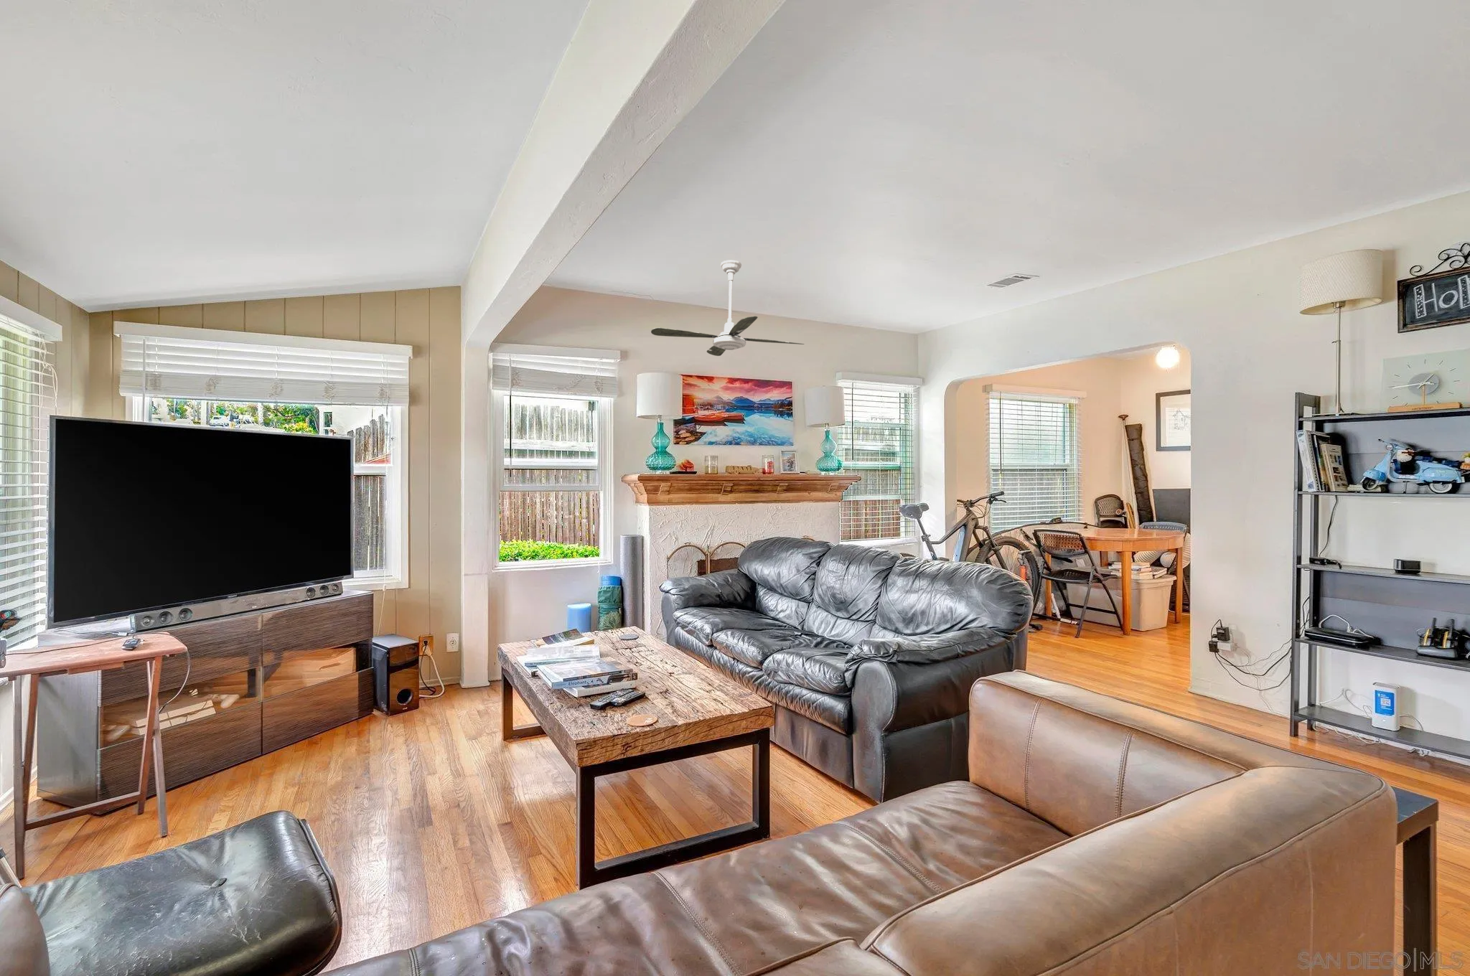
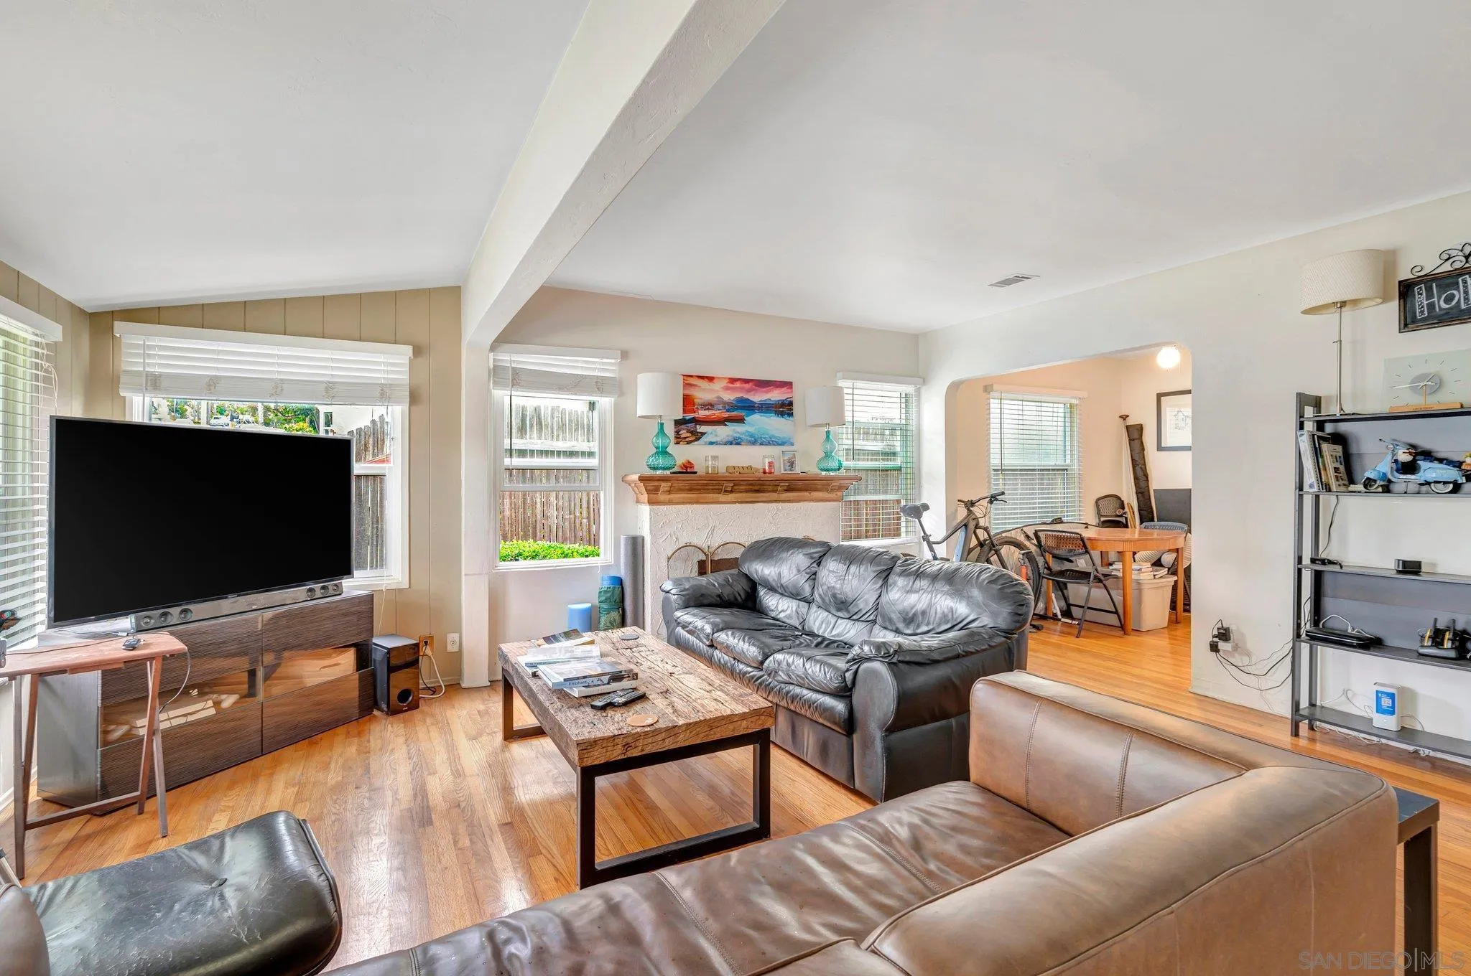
- ceiling fan [650,259,805,356]
